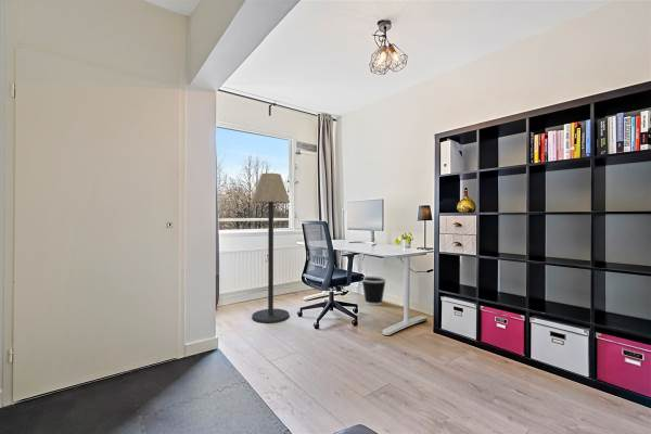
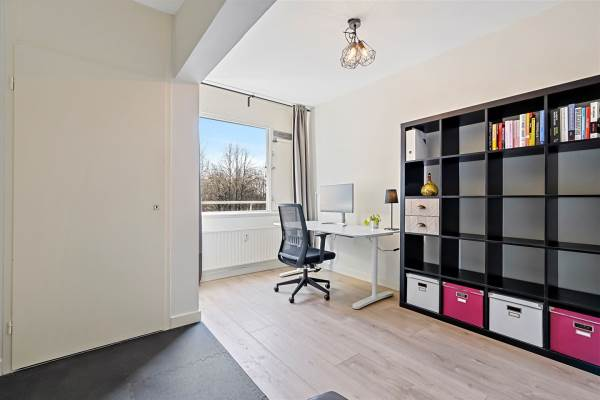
- floor lamp [251,173,291,323]
- wastebasket [361,276,387,306]
